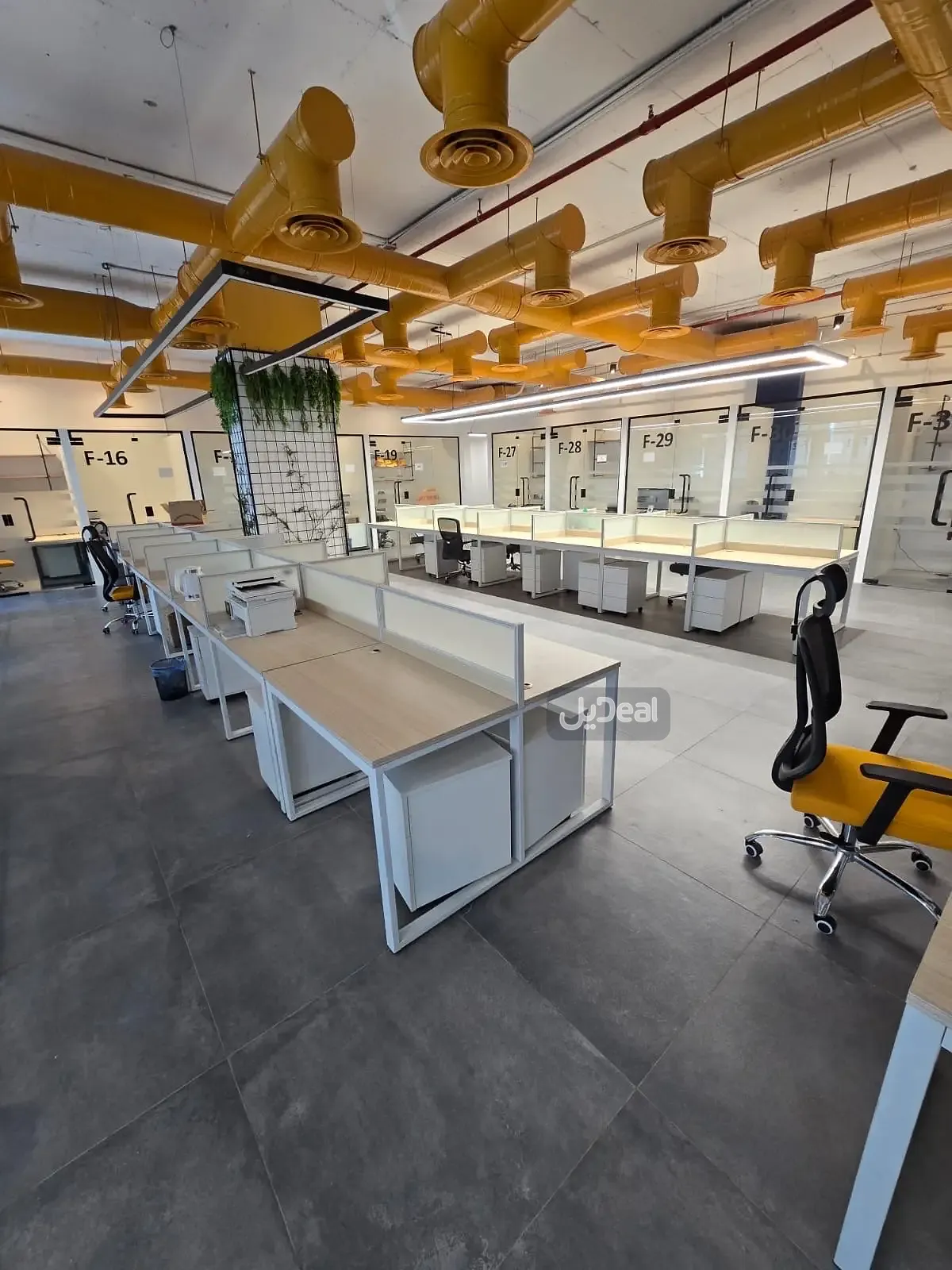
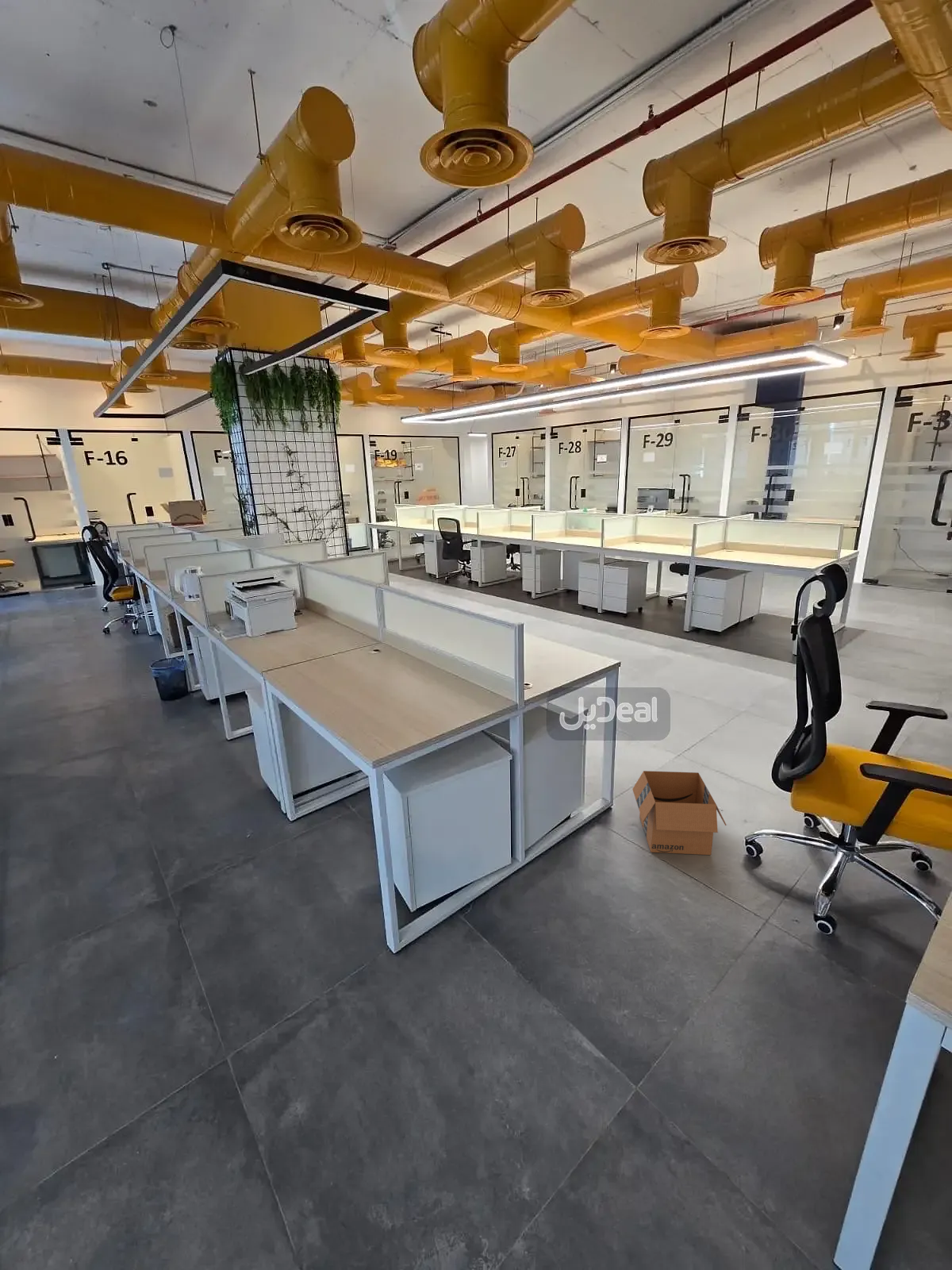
+ cardboard box [631,770,727,856]
